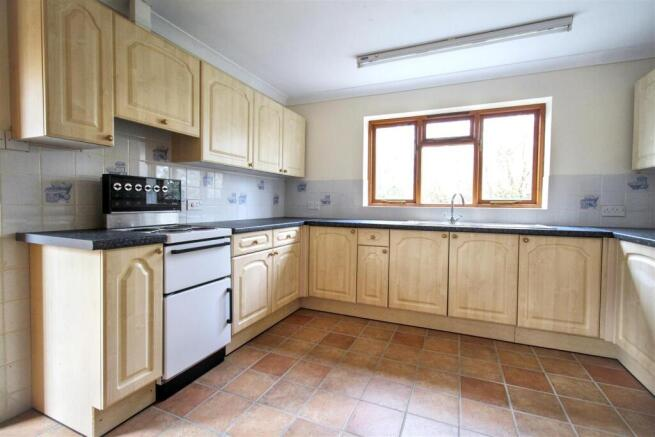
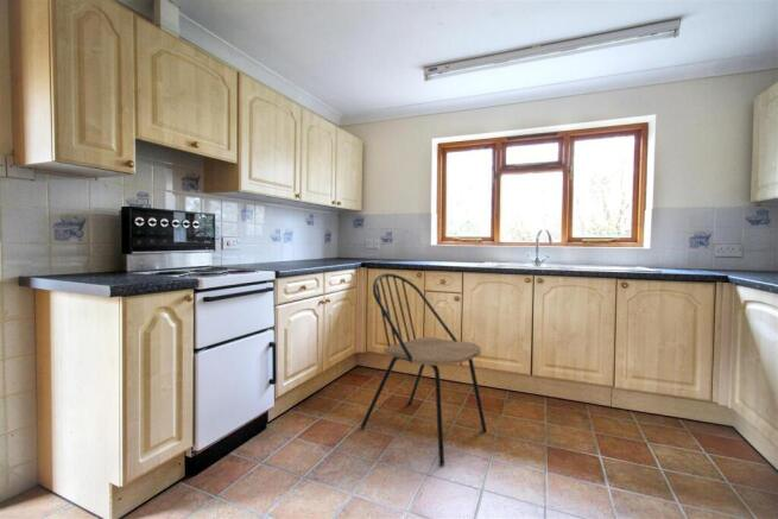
+ dining chair [360,272,488,467]
